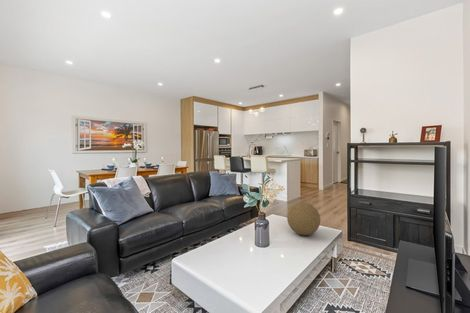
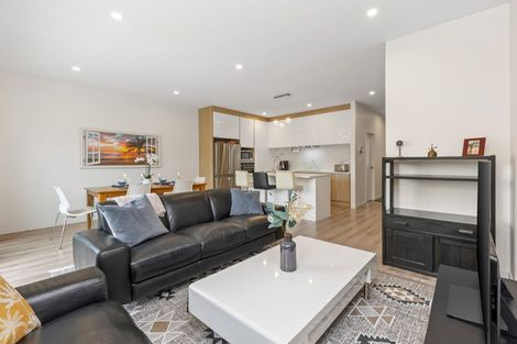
- decorative ball [286,201,321,236]
